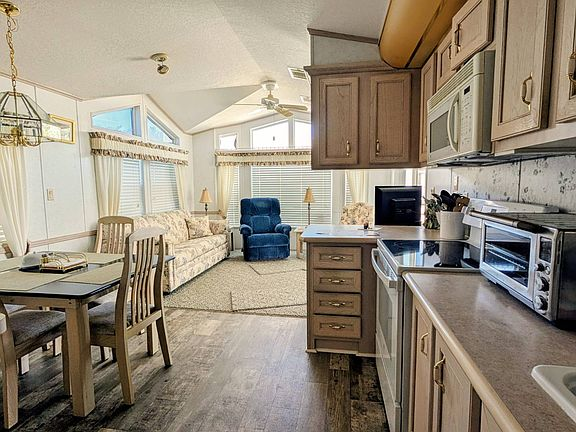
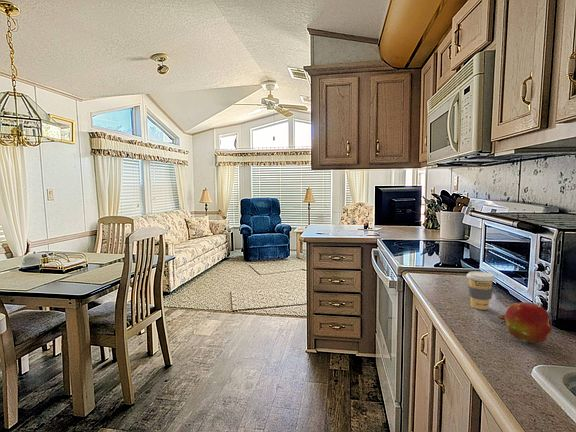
+ fruit [497,301,553,344]
+ coffee cup [466,270,496,311]
